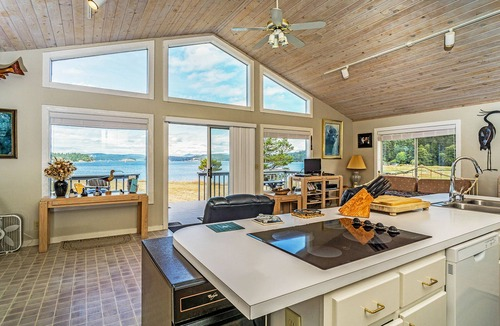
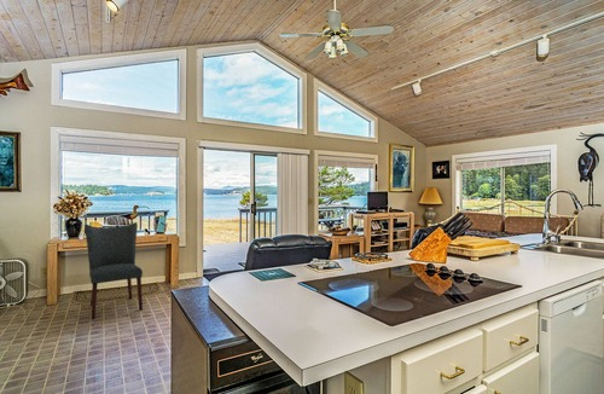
+ chair [83,221,144,320]
